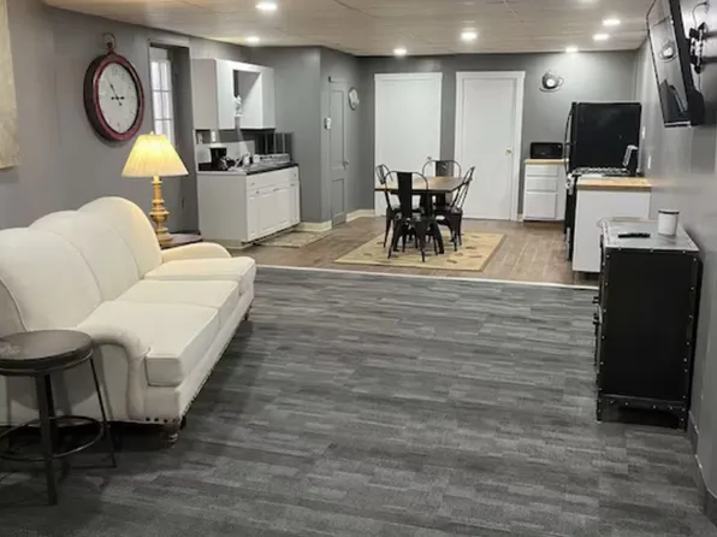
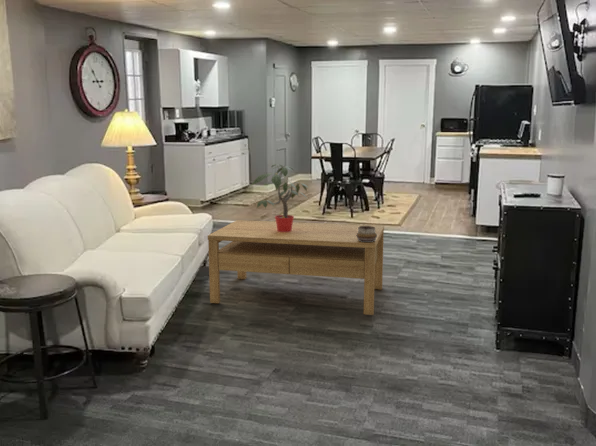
+ decorative bowl [356,226,377,242]
+ potted plant [249,163,309,232]
+ coffee table [207,219,385,316]
